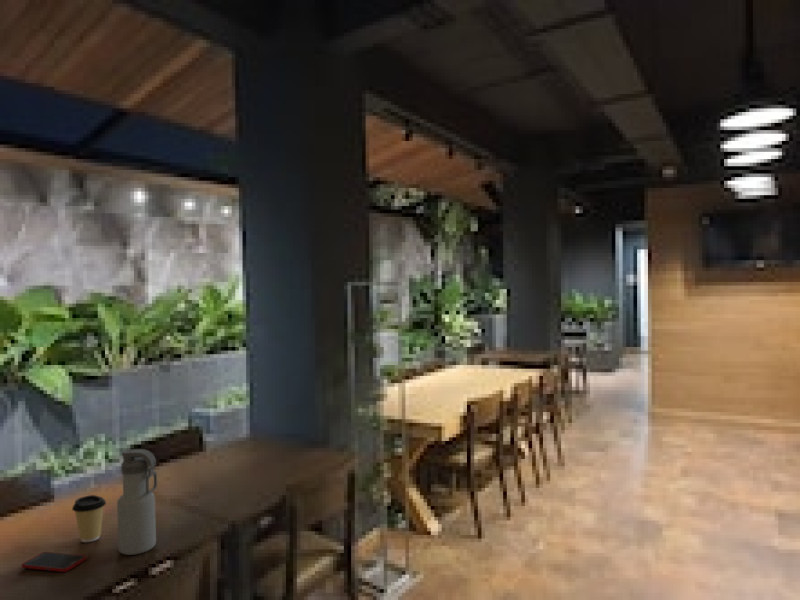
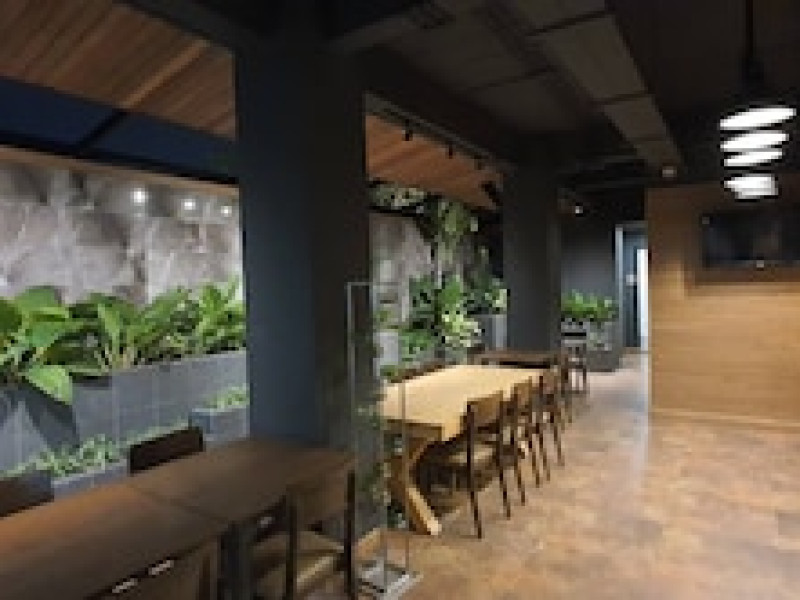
- cell phone [21,551,87,573]
- water bottle [116,448,158,556]
- coffee cup [71,494,107,543]
